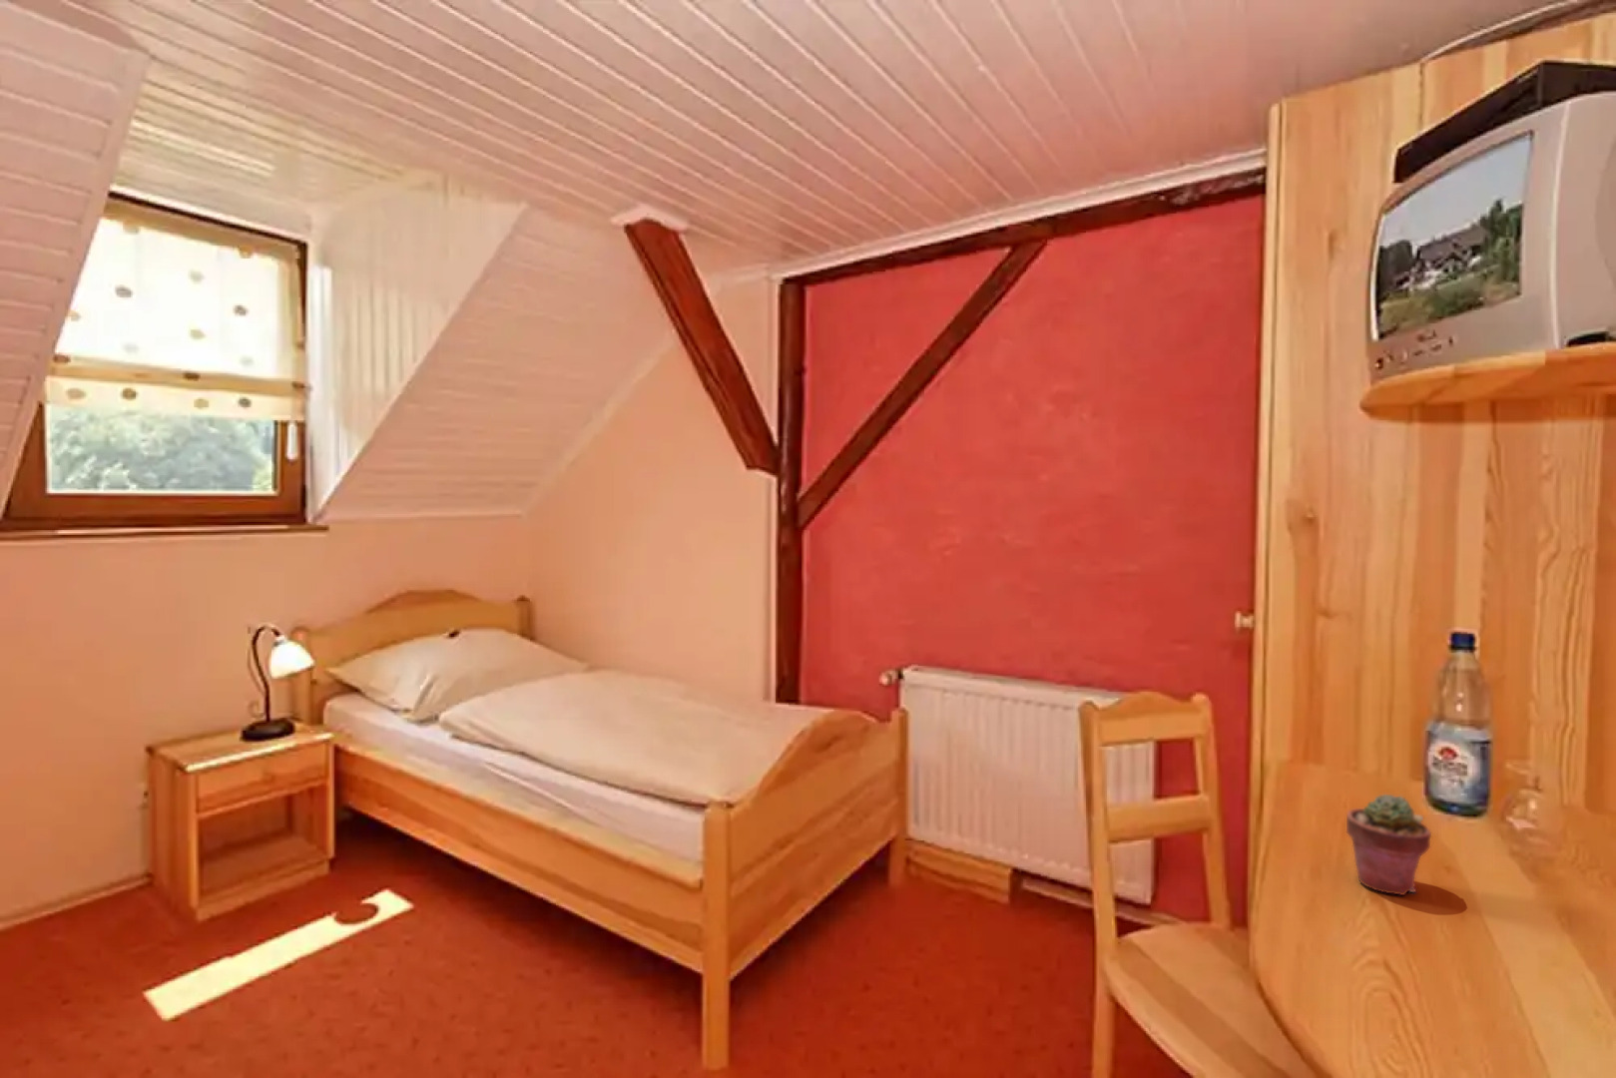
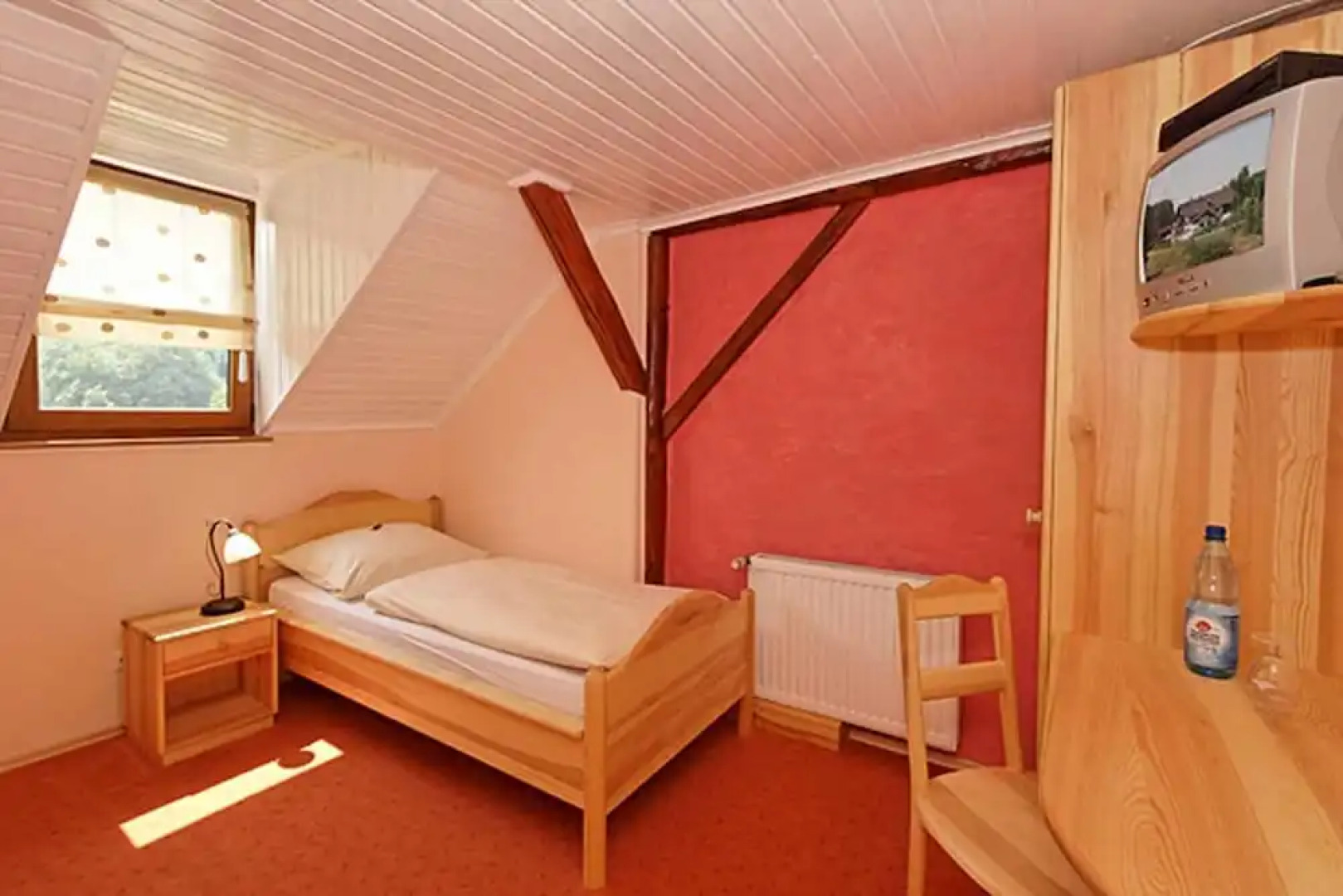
- potted succulent [1345,794,1432,896]
